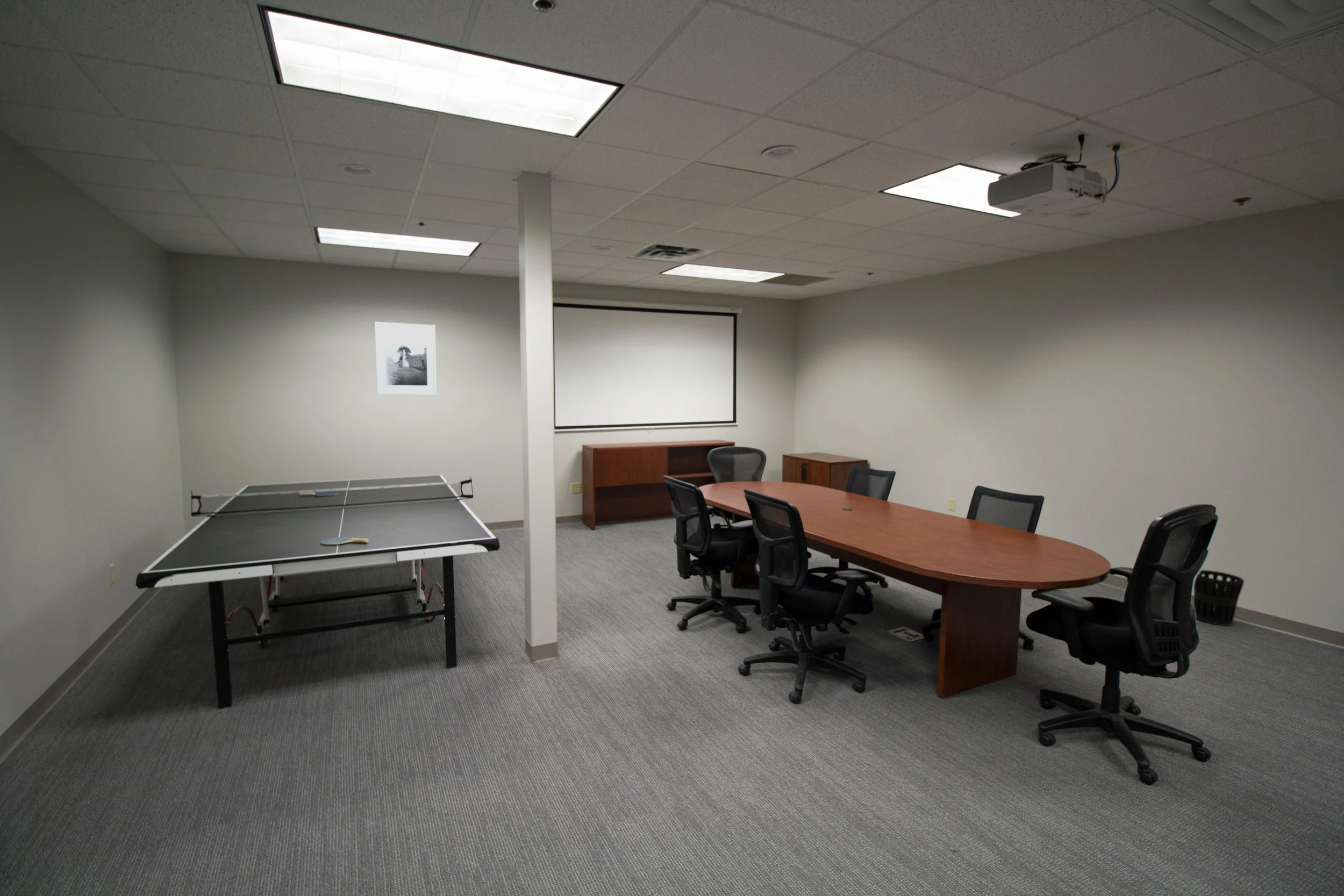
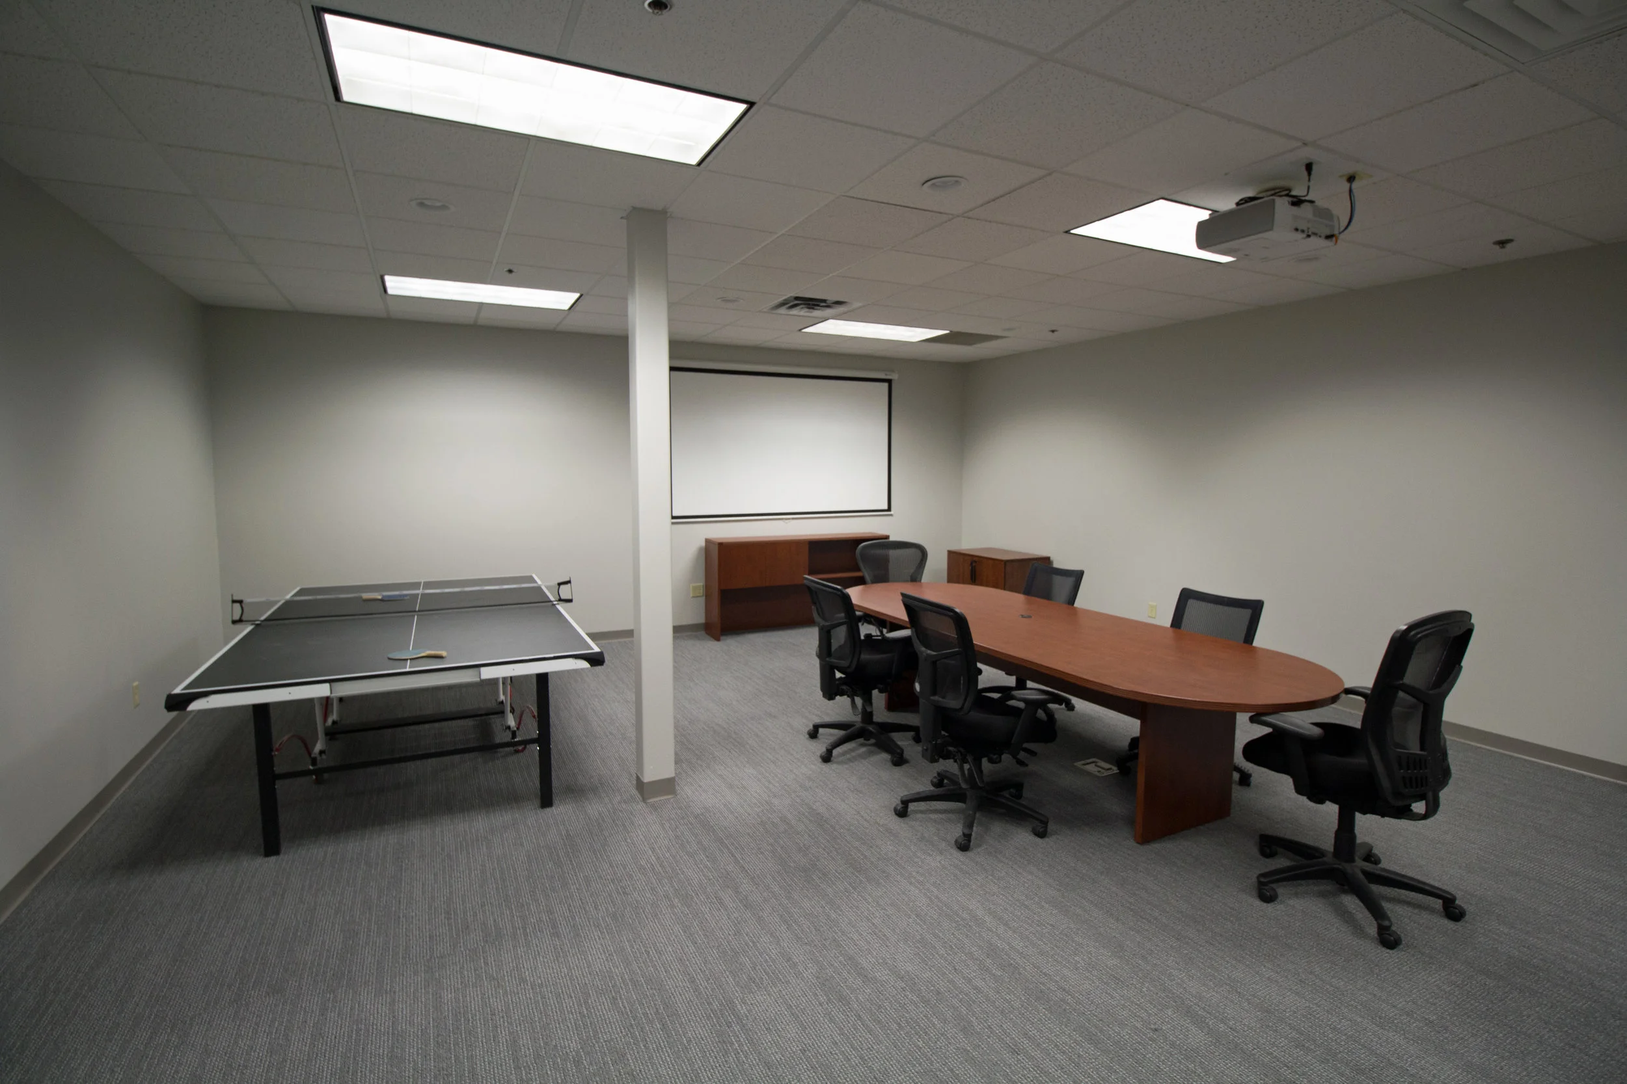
- wastebasket [1193,570,1245,626]
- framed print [374,321,437,396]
